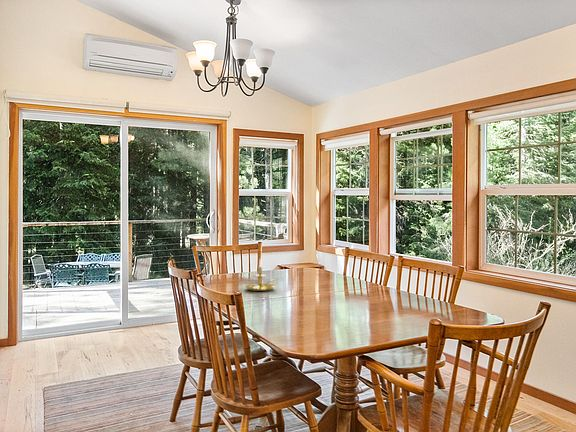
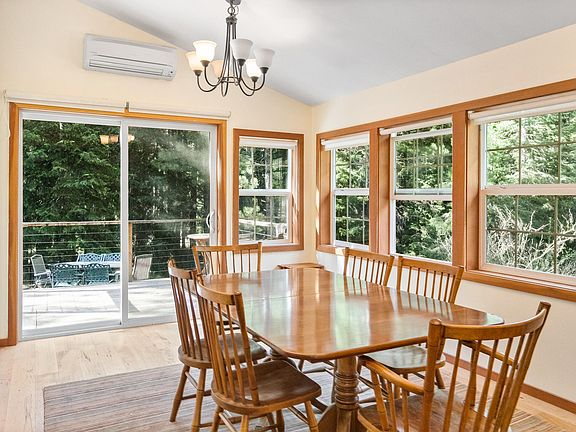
- candle holder [244,259,278,292]
